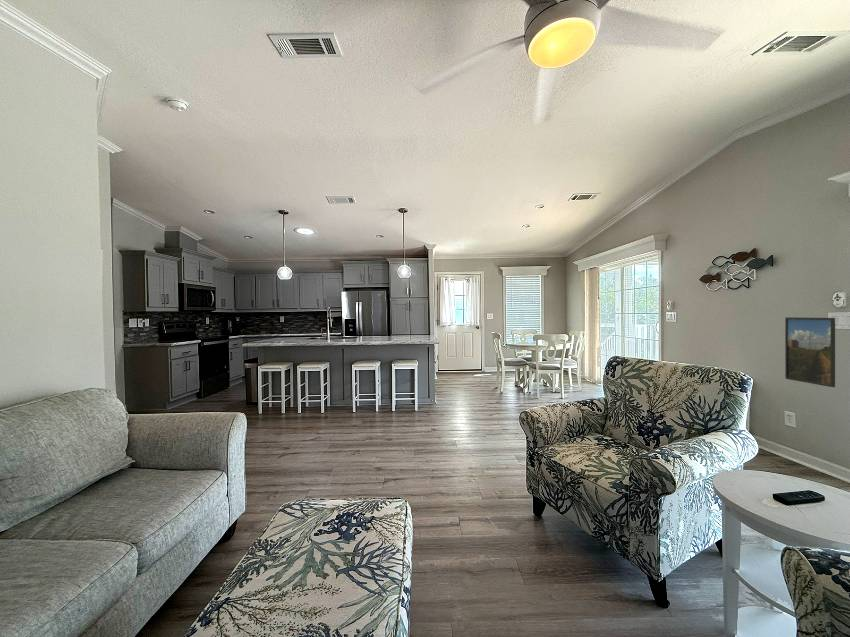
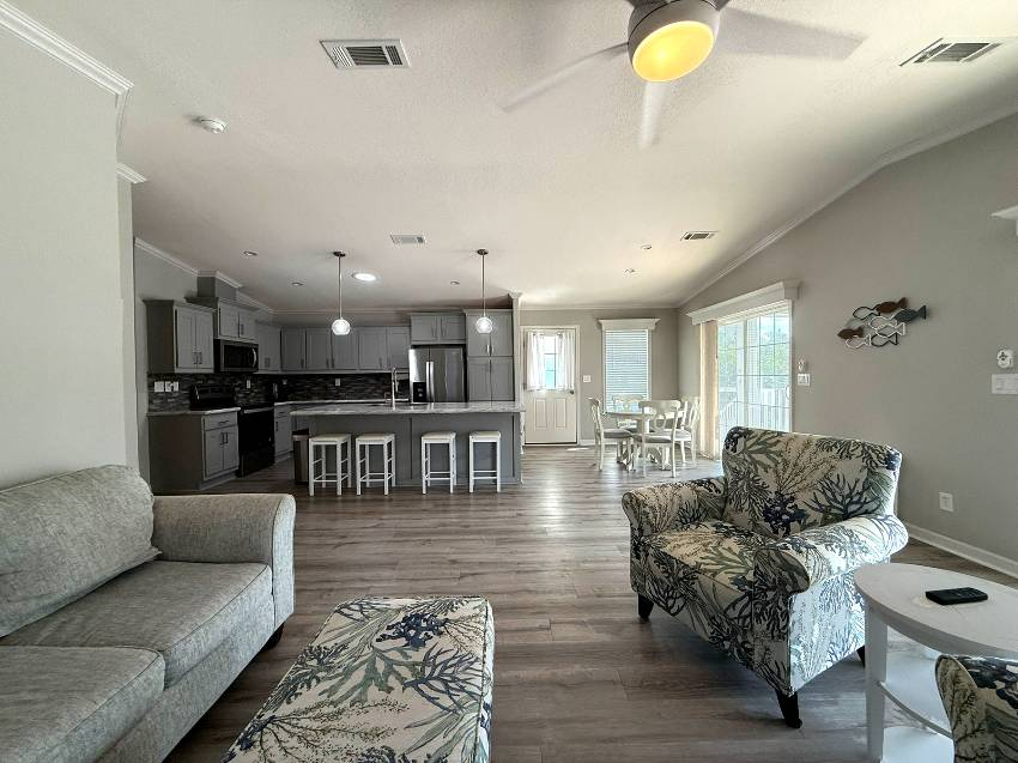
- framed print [784,316,836,388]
